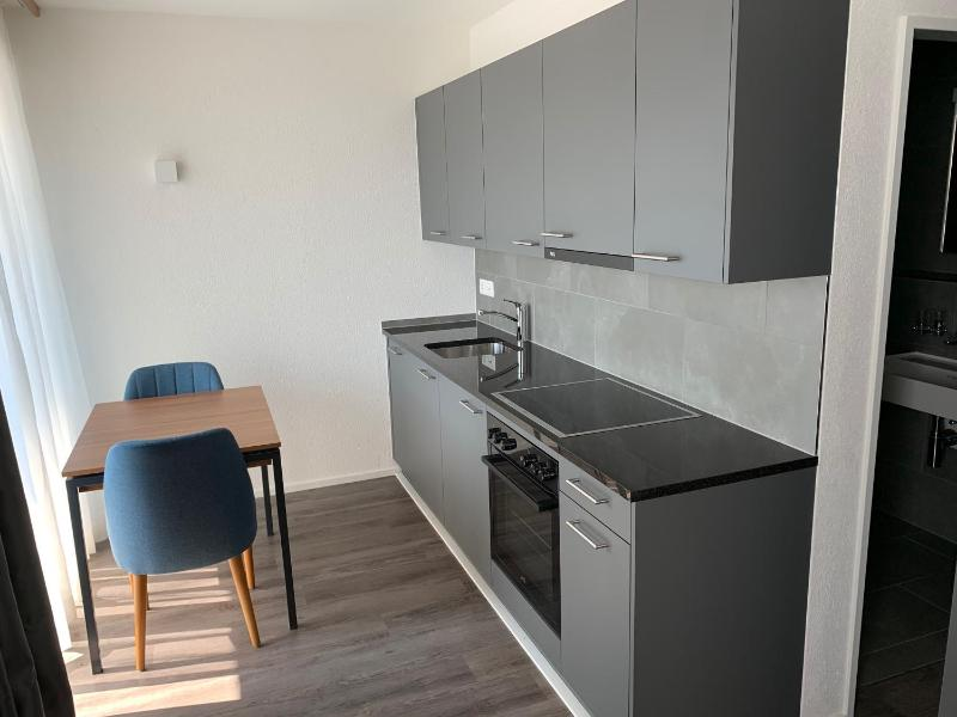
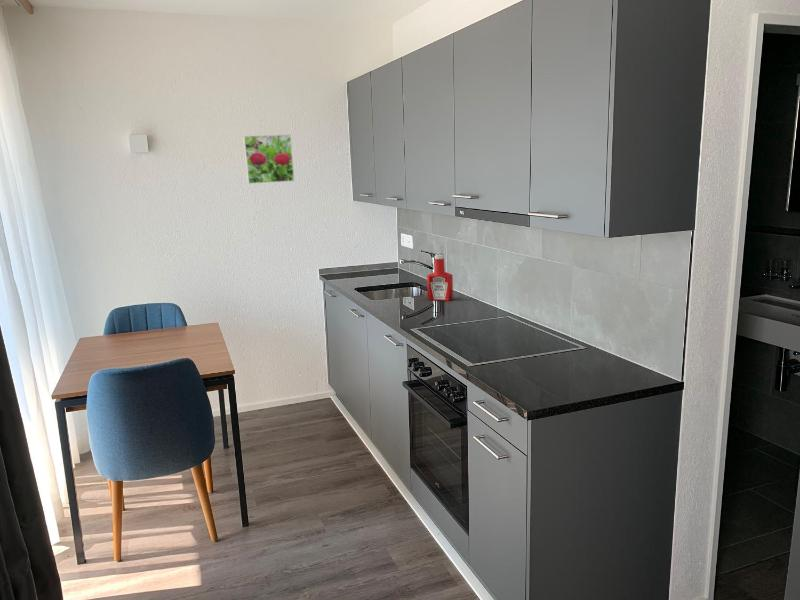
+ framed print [242,134,295,185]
+ soap bottle [426,254,454,302]
